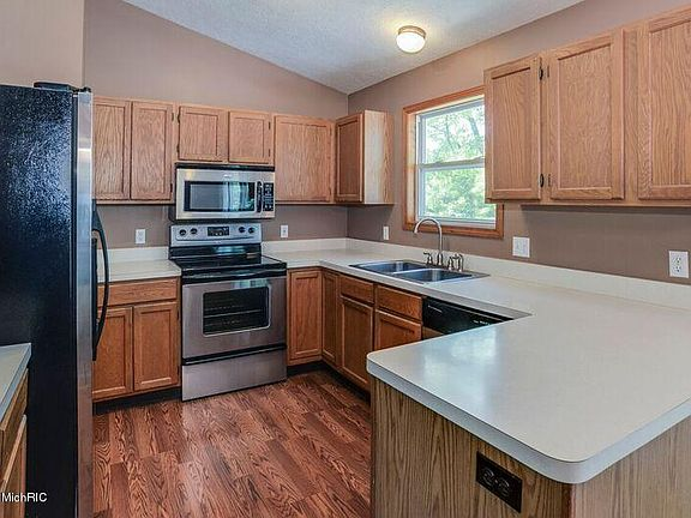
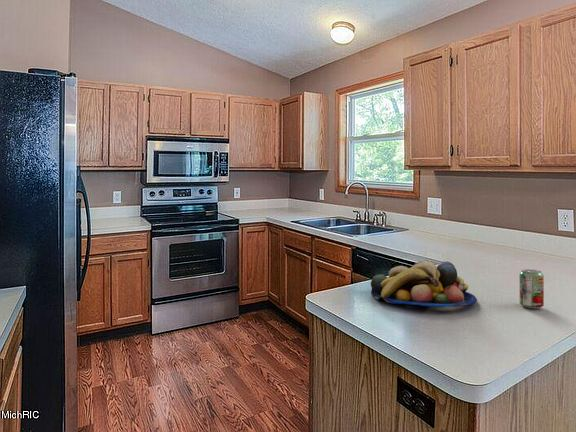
+ beverage can [519,268,545,309]
+ fruit bowl [370,260,478,308]
